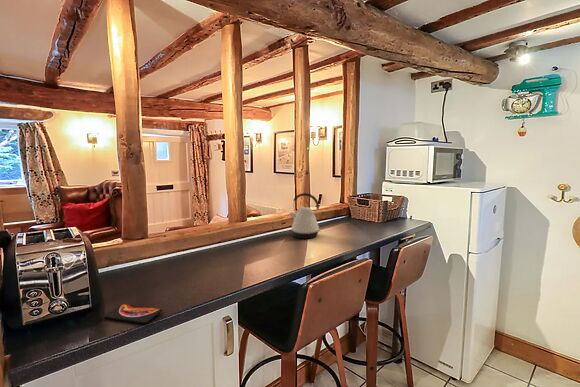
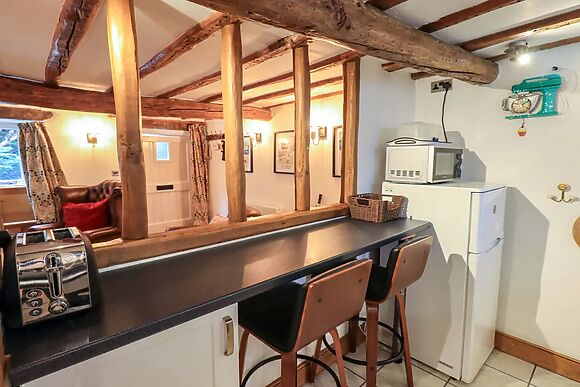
- smartphone [103,303,163,325]
- kettle [288,192,322,239]
